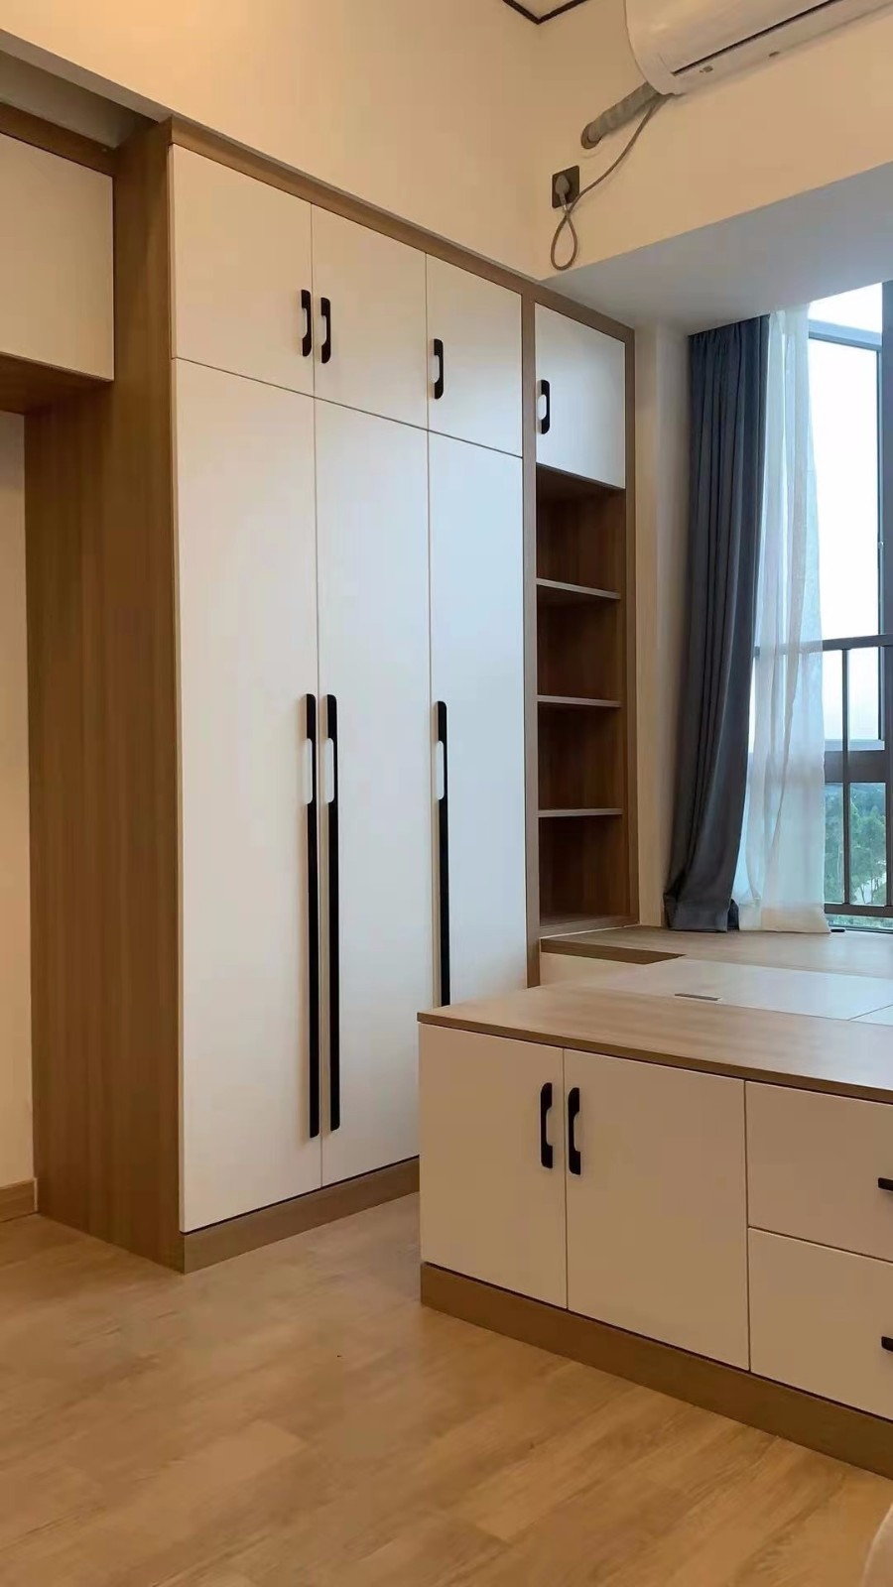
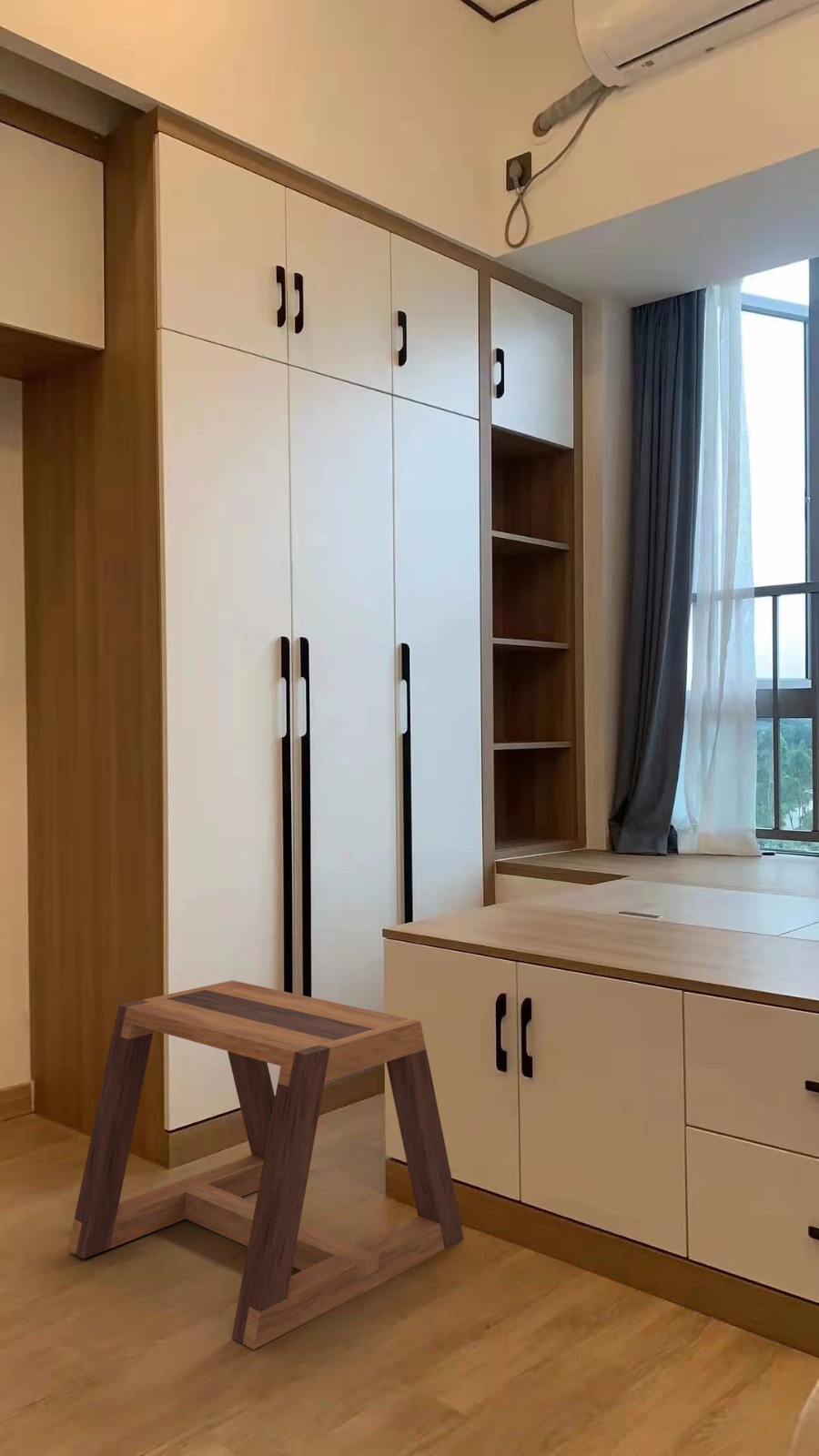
+ stool [67,980,465,1350]
